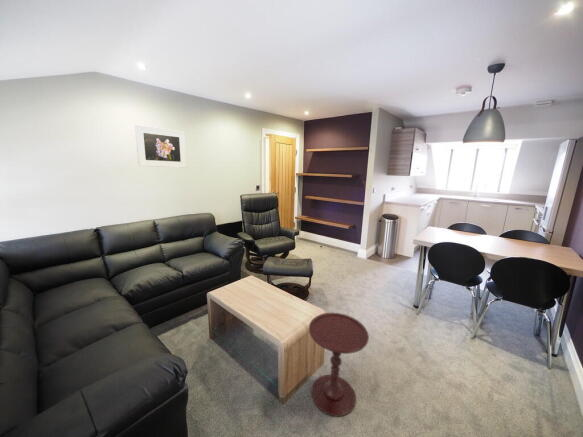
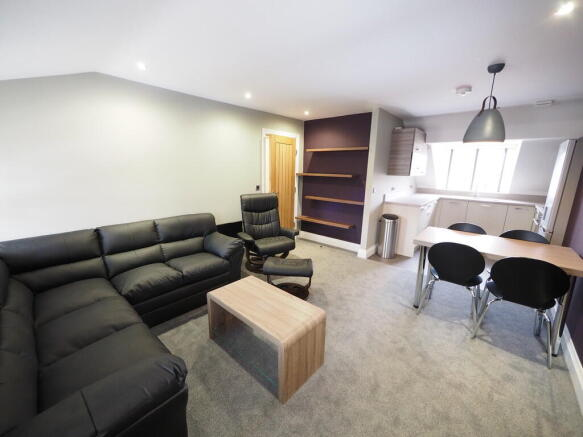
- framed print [134,124,188,169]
- side table [308,312,370,418]
